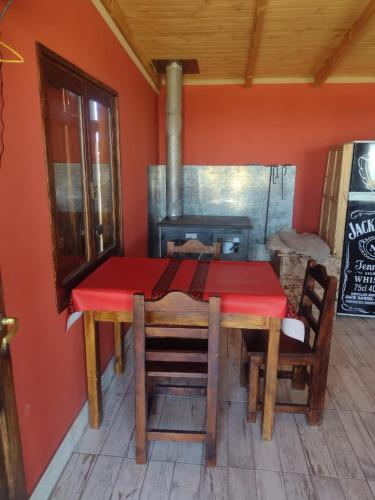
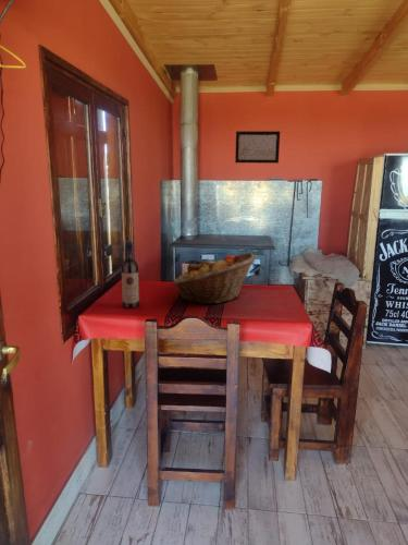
+ fruit basket [172,252,257,305]
+ wall art [234,130,281,165]
+ wine bottle [120,240,140,308]
